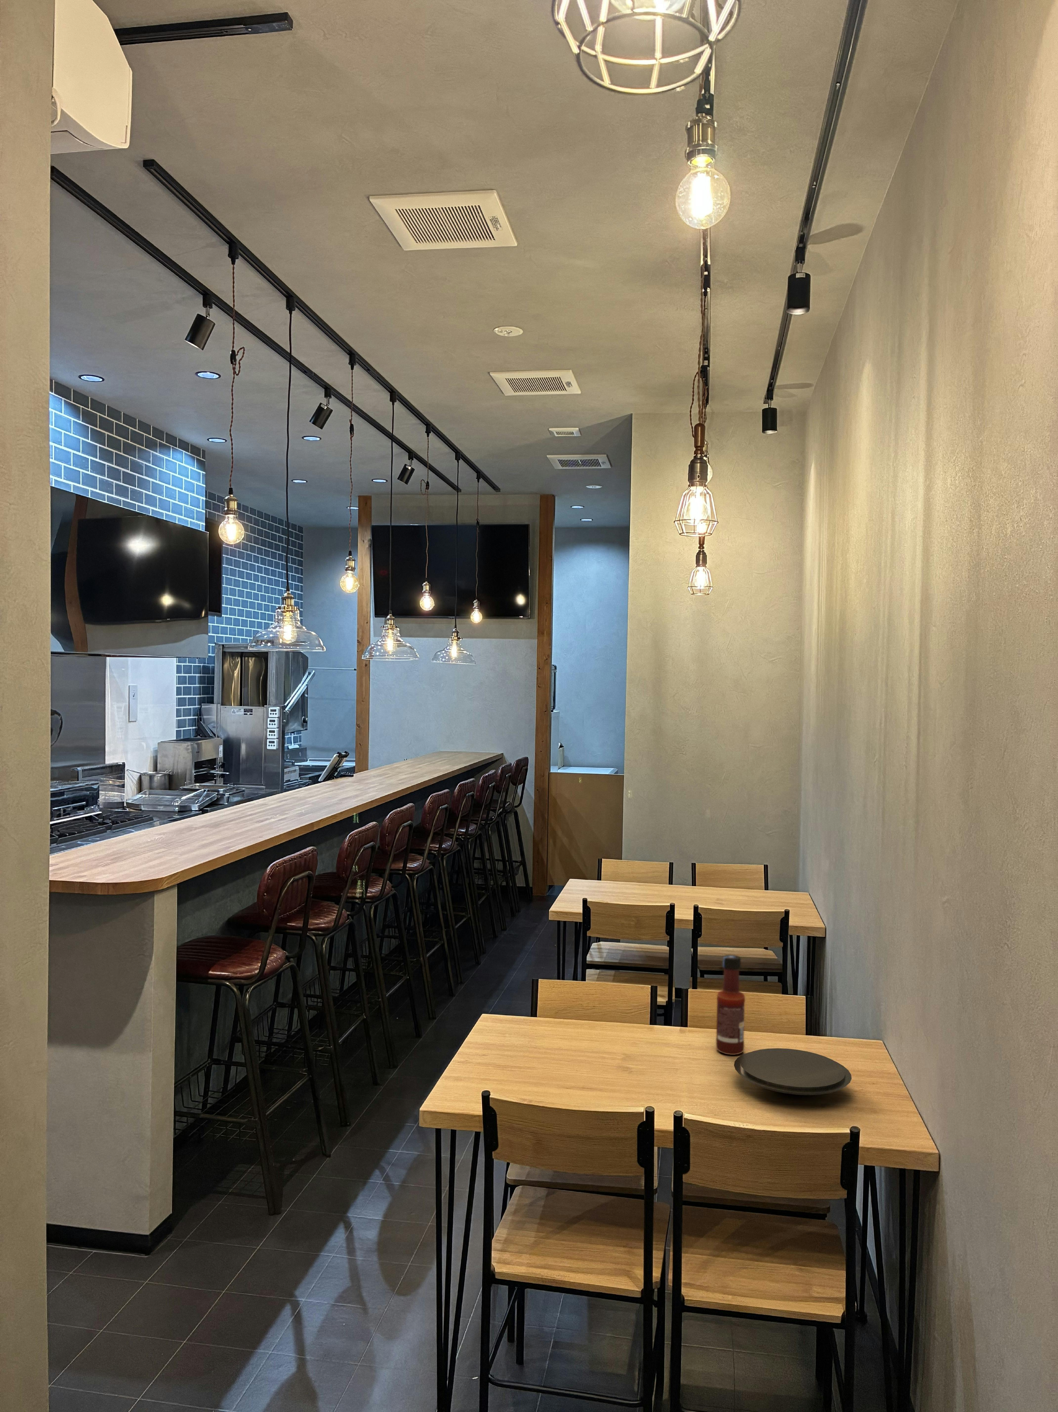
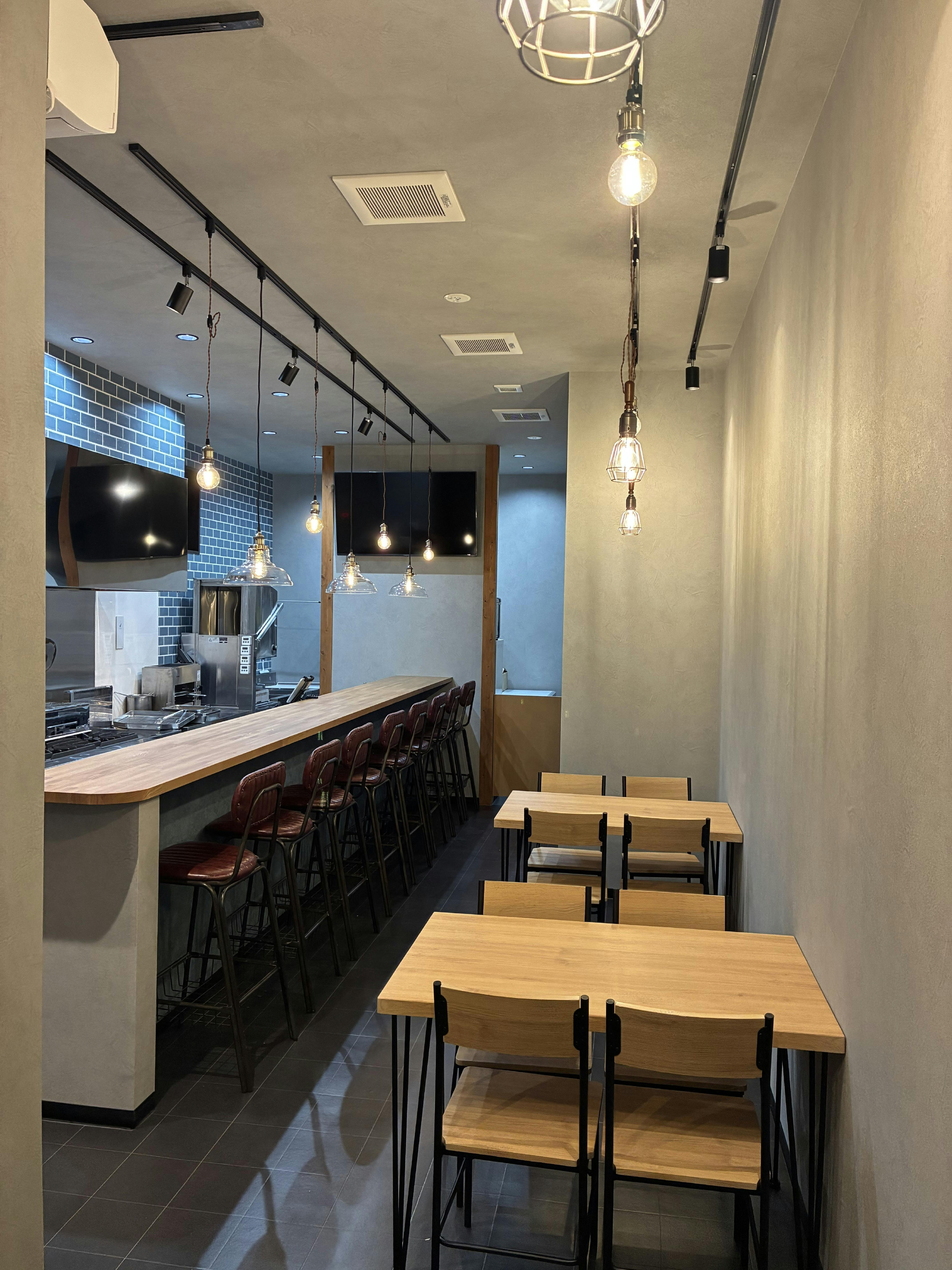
- tabasco sauce [716,955,746,1055]
- plate [733,1048,852,1095]
